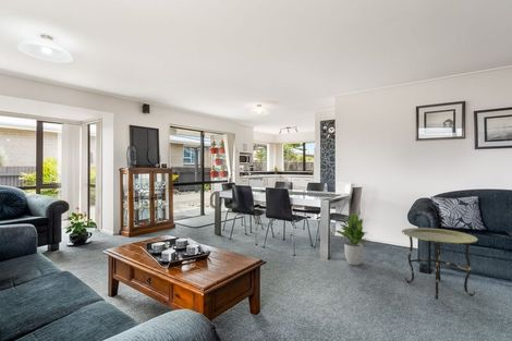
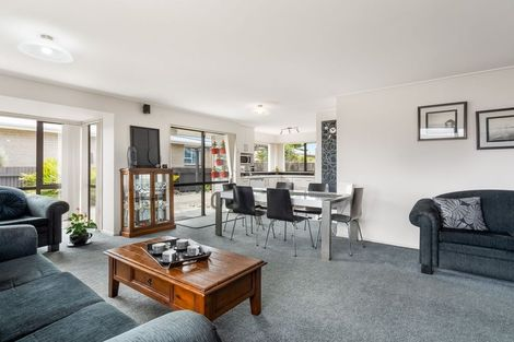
- side table [401,227,478,301]
- potted plant [336,212,368,266]
